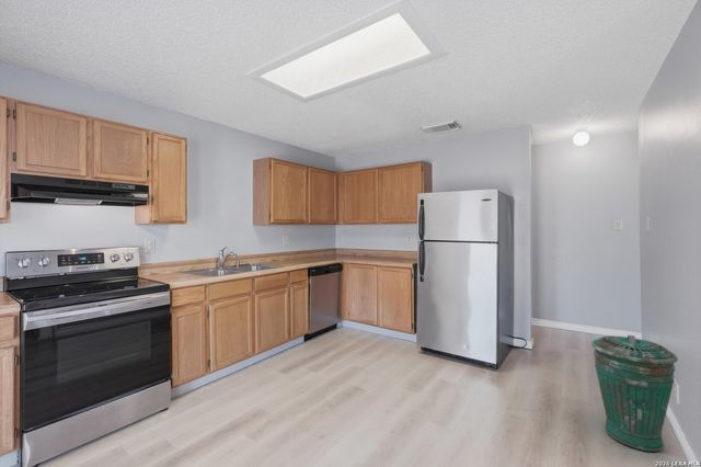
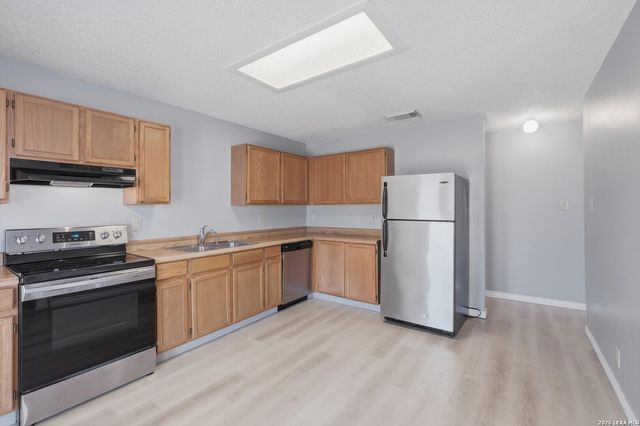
- trash can [590,334,679,453]
